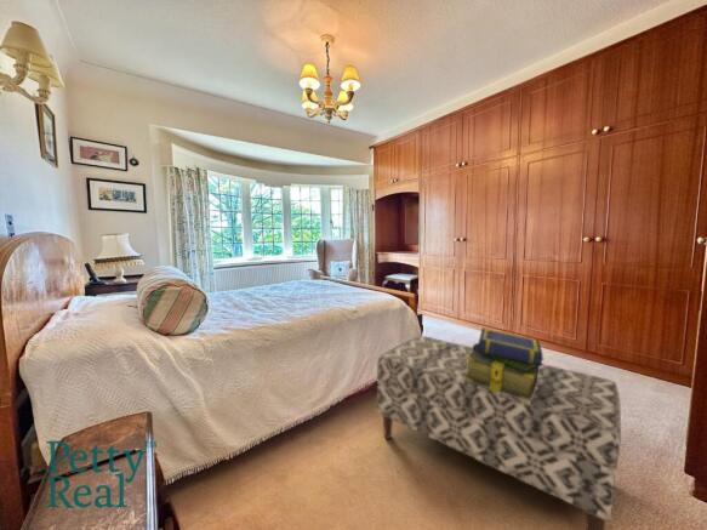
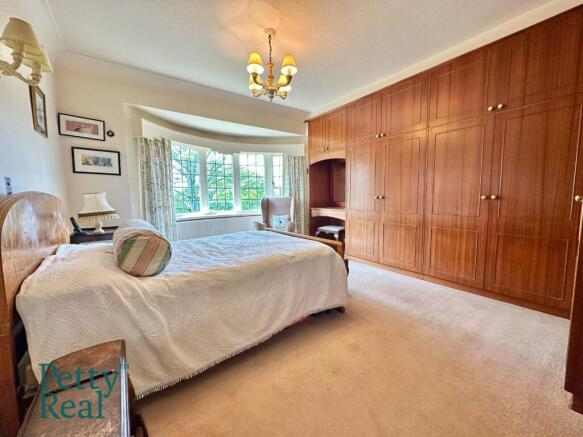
- stack of books [464,326,546,401]
- bench [376,335,622,530]
